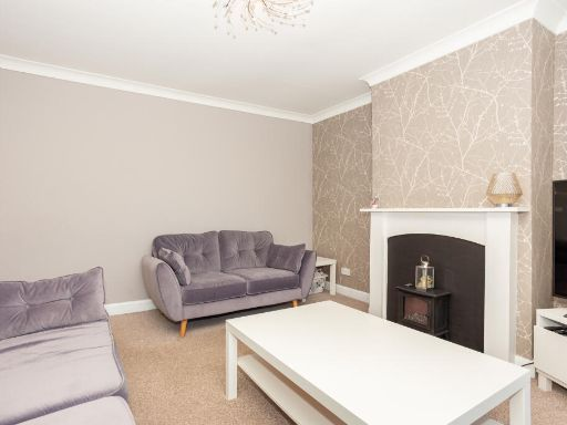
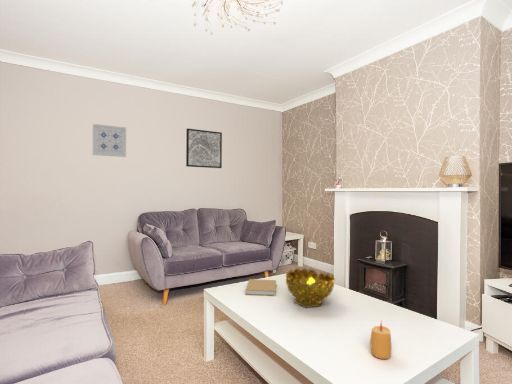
+ book [244,278,277,296]
+ candle [369,321,392,360]
+ wall art [92,123,127,158]
+ decorative bowl [285,266,336,309]
+ wall art [185,127,223,169]
